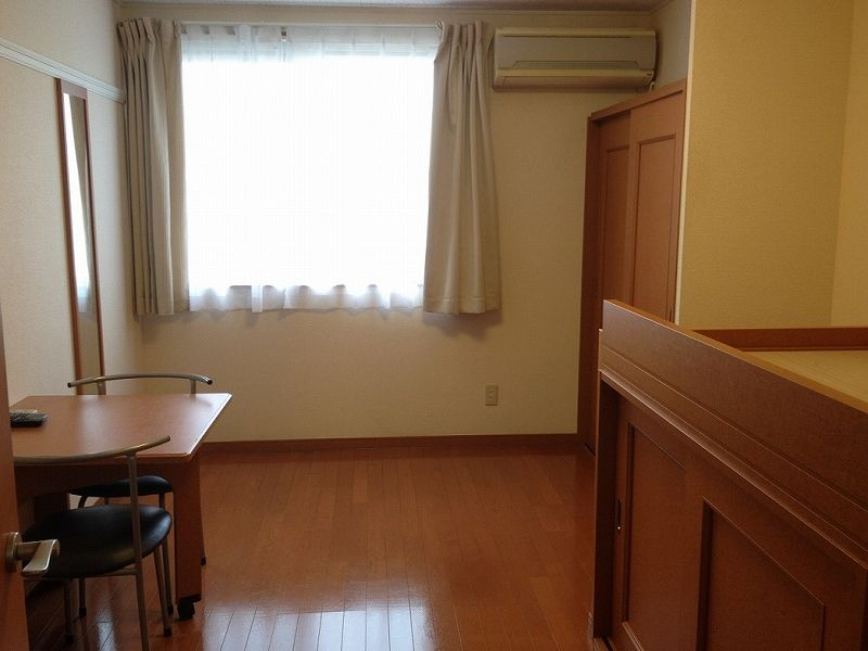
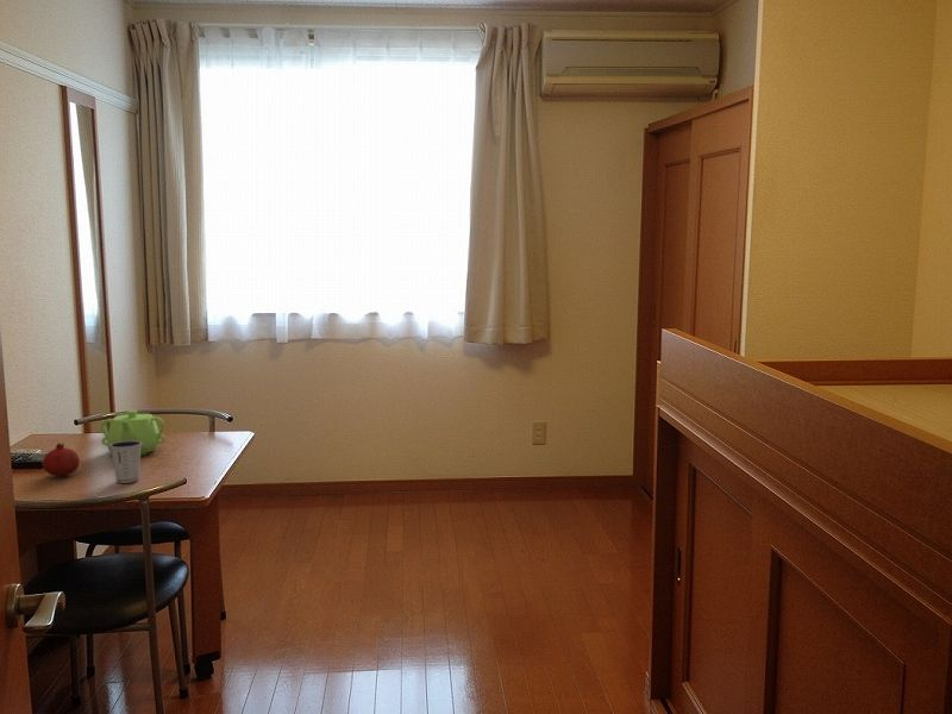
+ dixie cup [109,440,142,484]
+ fruit [42,441,81,478]
+ teapot [100,409,167,456]
